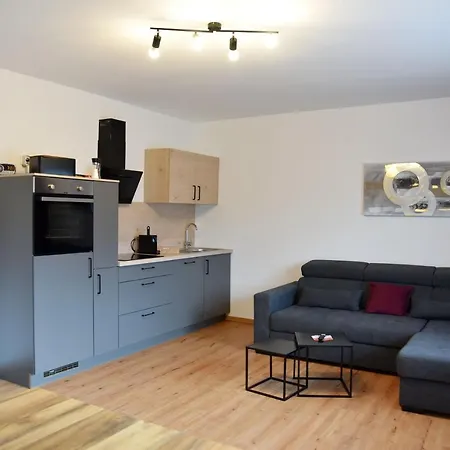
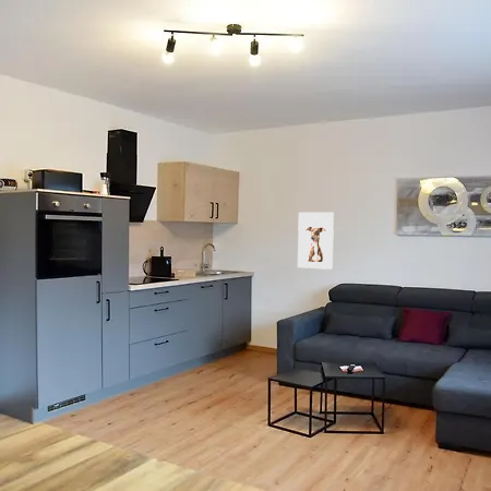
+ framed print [297,212,335,271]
